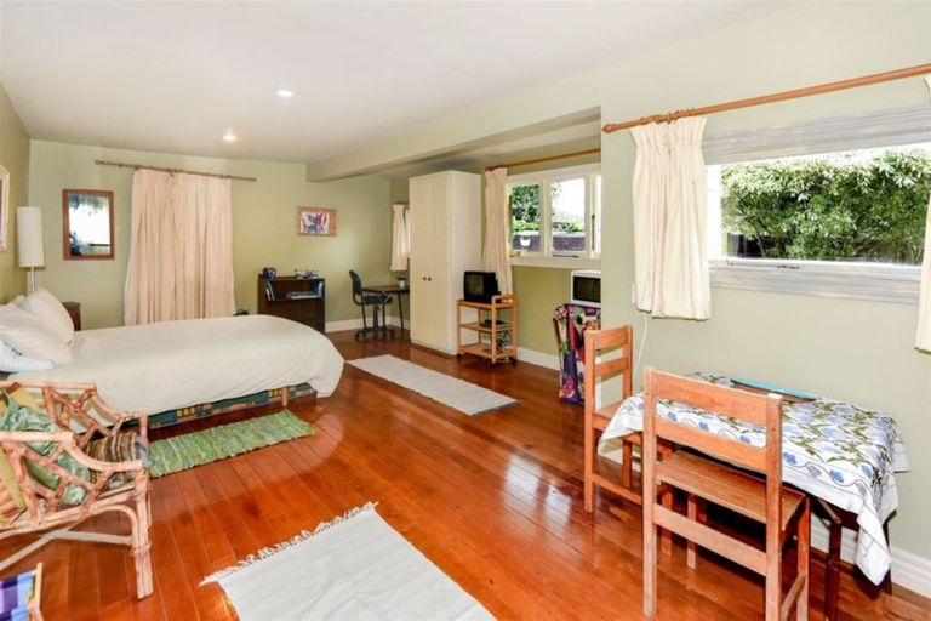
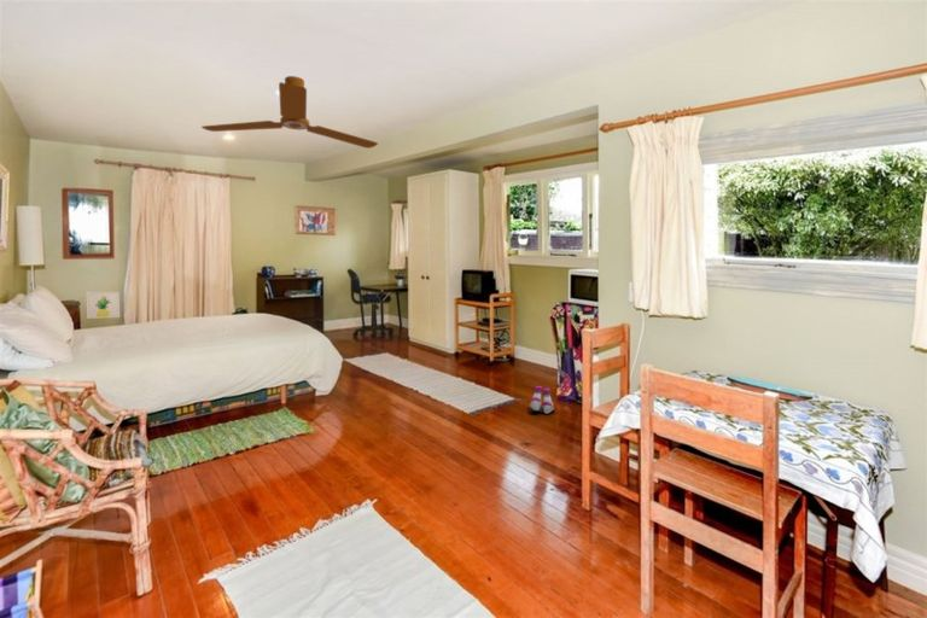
+ wall art [86,291,121,320]
+ ceiling fan [200,75,379,150]
+ boots [529,385,556,415]
